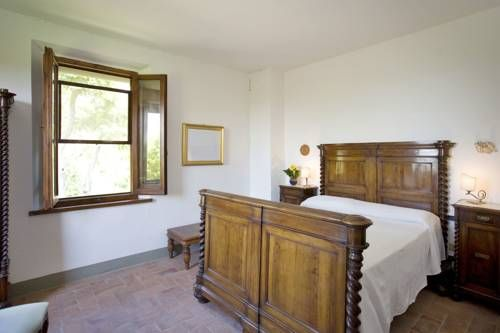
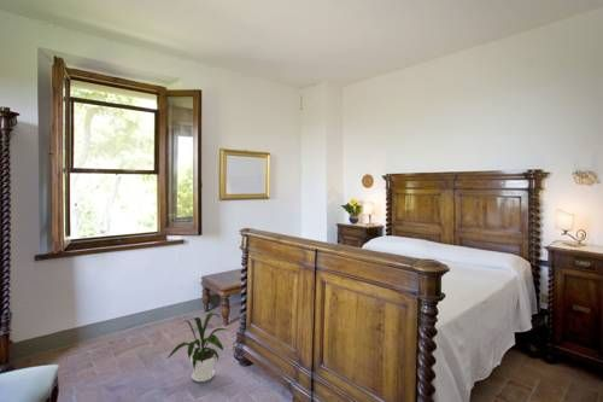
+ house plant [166,311,232,383]
